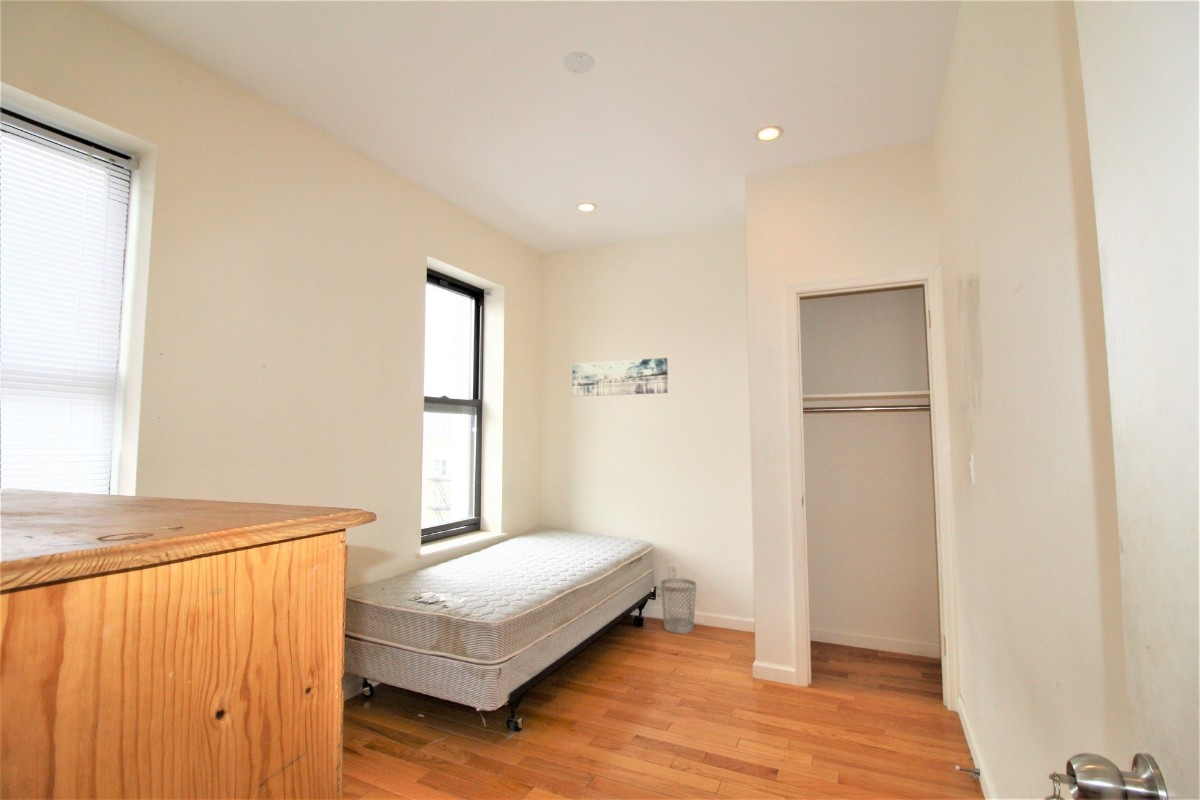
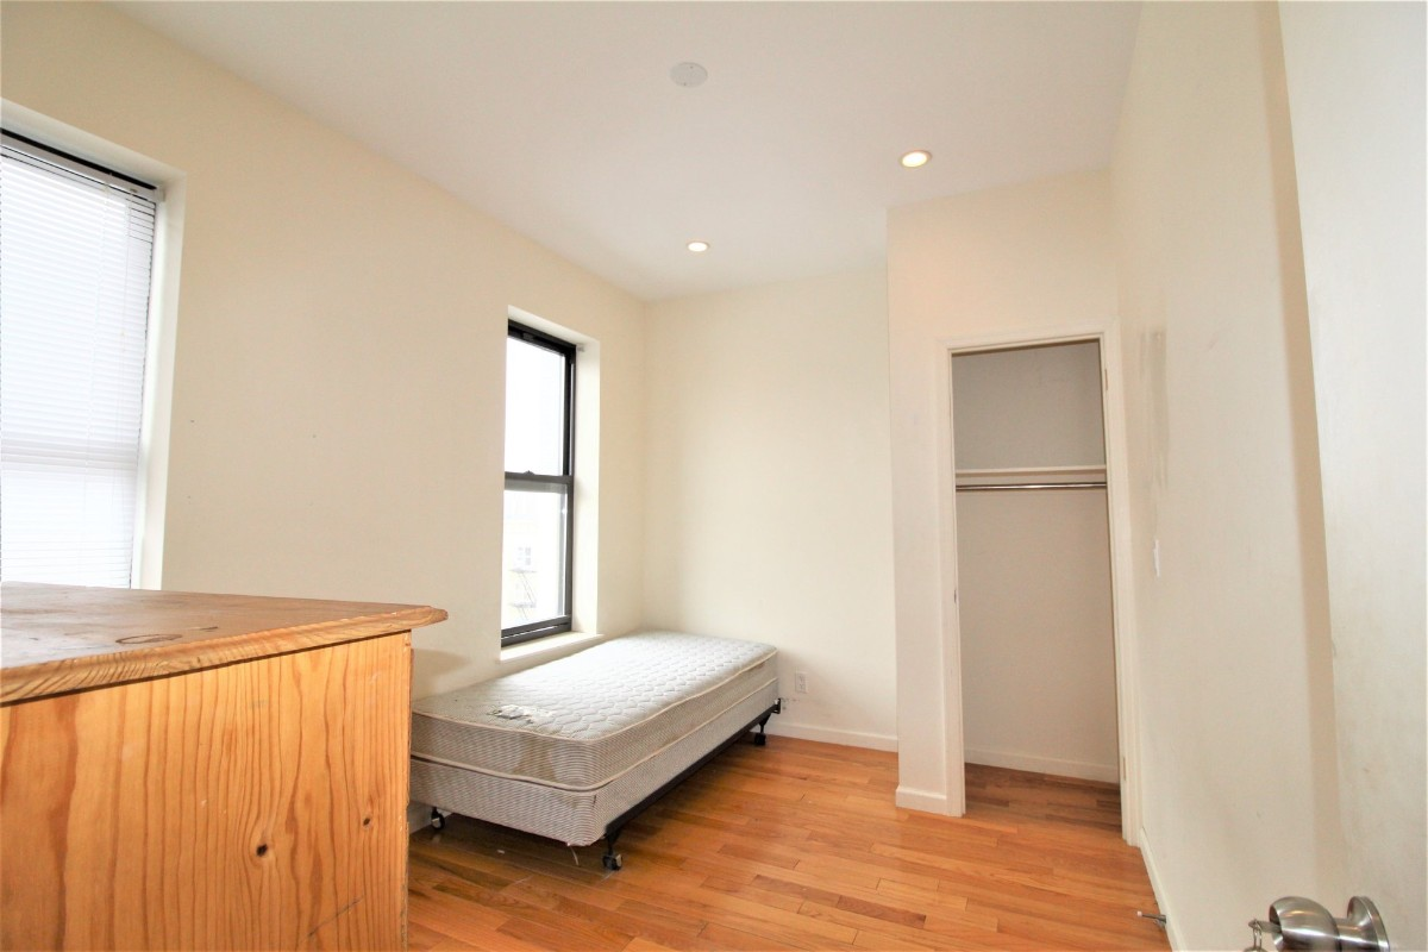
- wall art [571,357,669,397]
- wastebasket [659,577,697,634]
